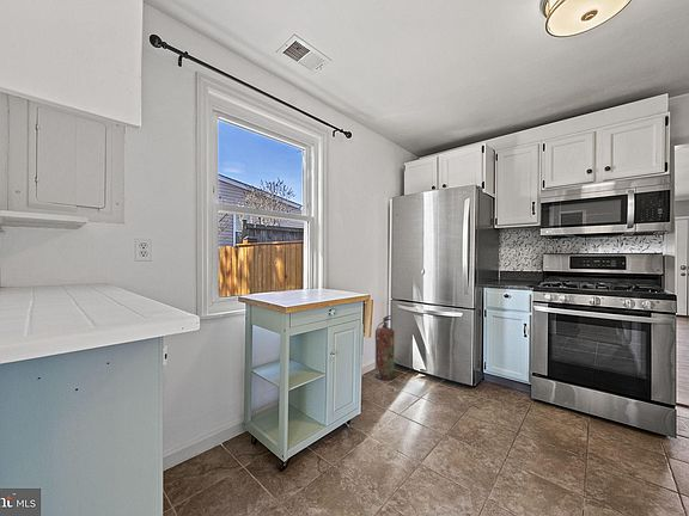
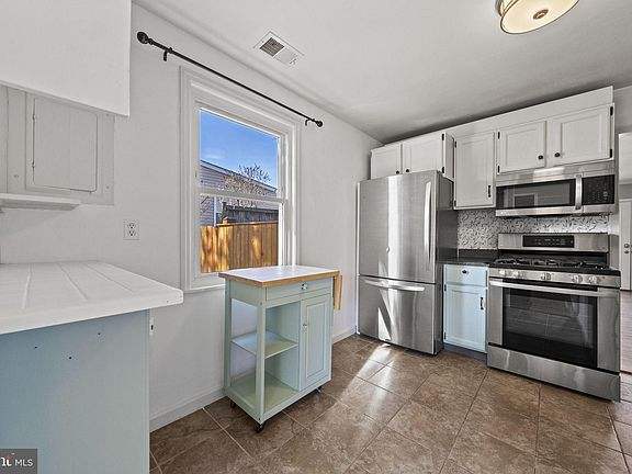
- fire extinguisher [373,314,396,381]
